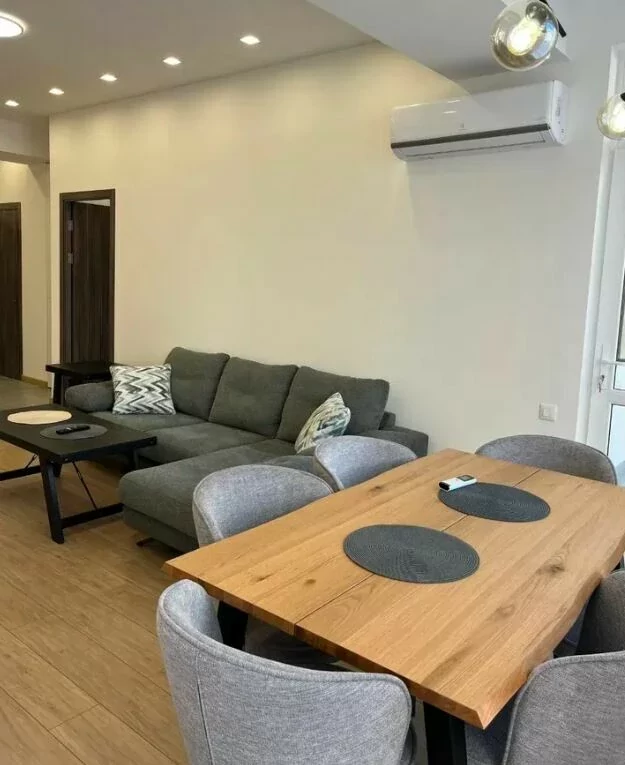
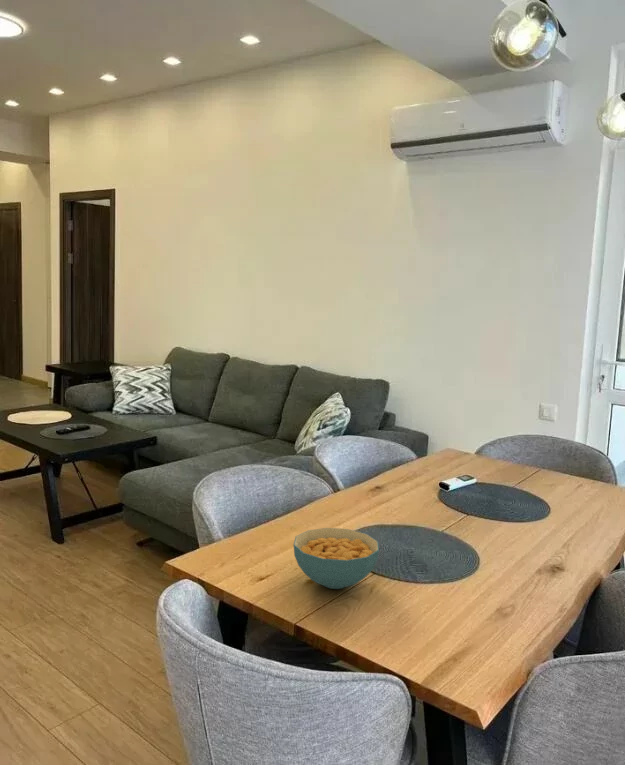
+ cereal bowl [292,527,380,590]
